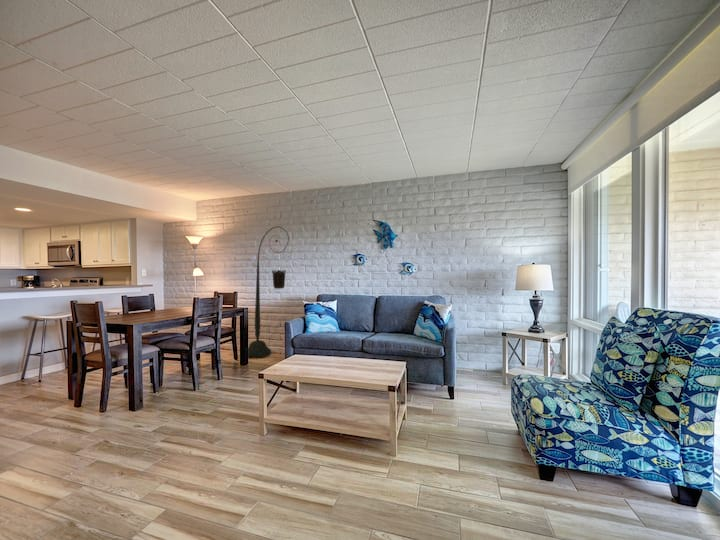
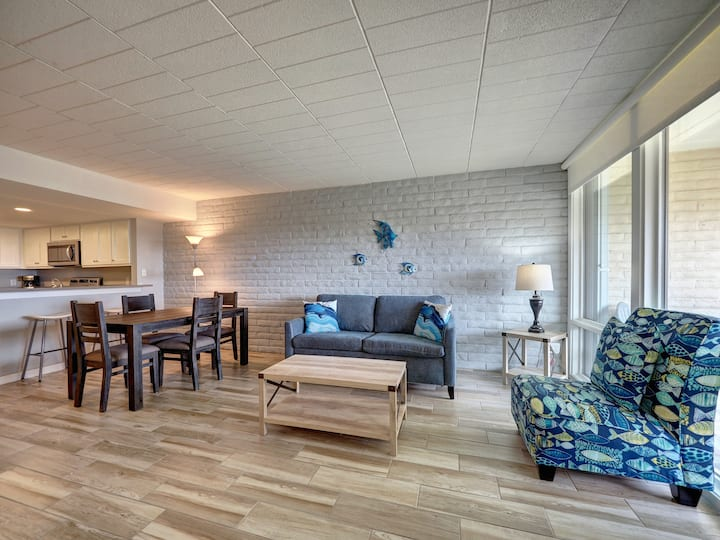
- floor lamp [247,225,293,359]
